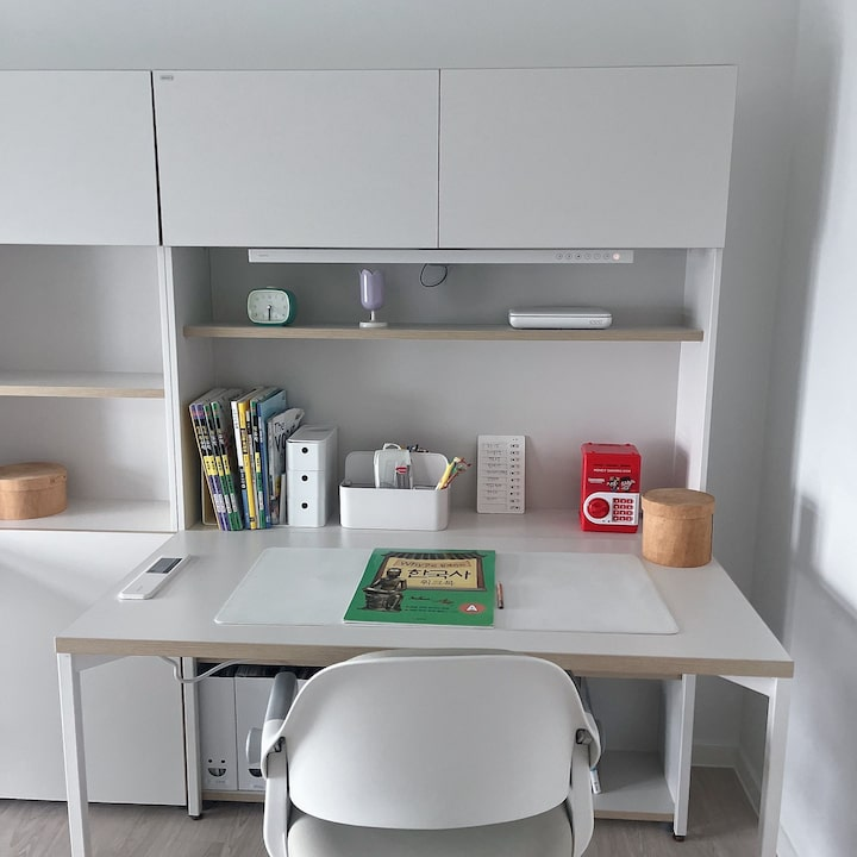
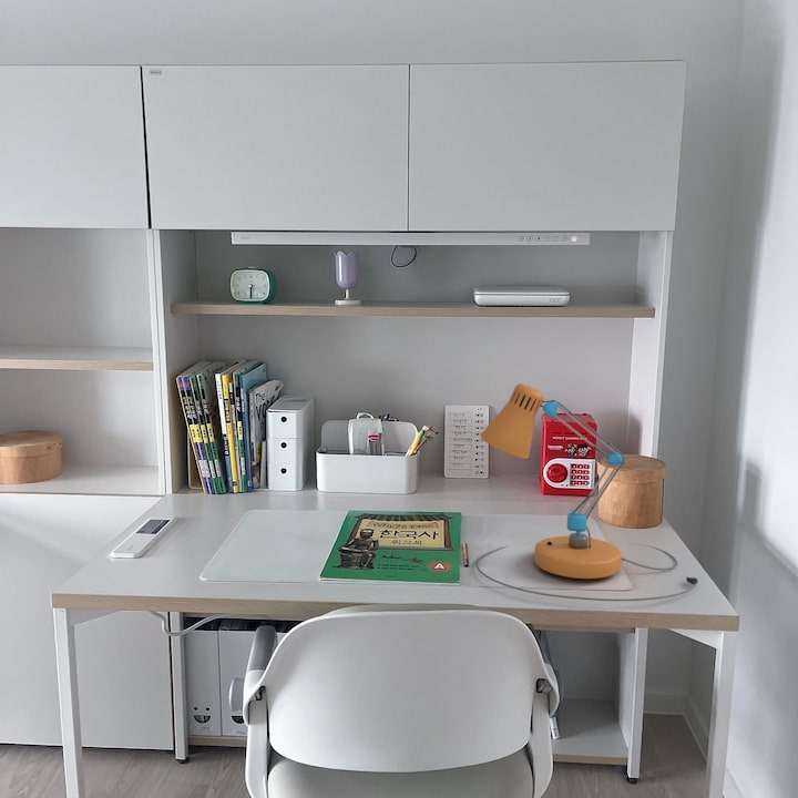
+ desk lamp [475,382,699,602]
